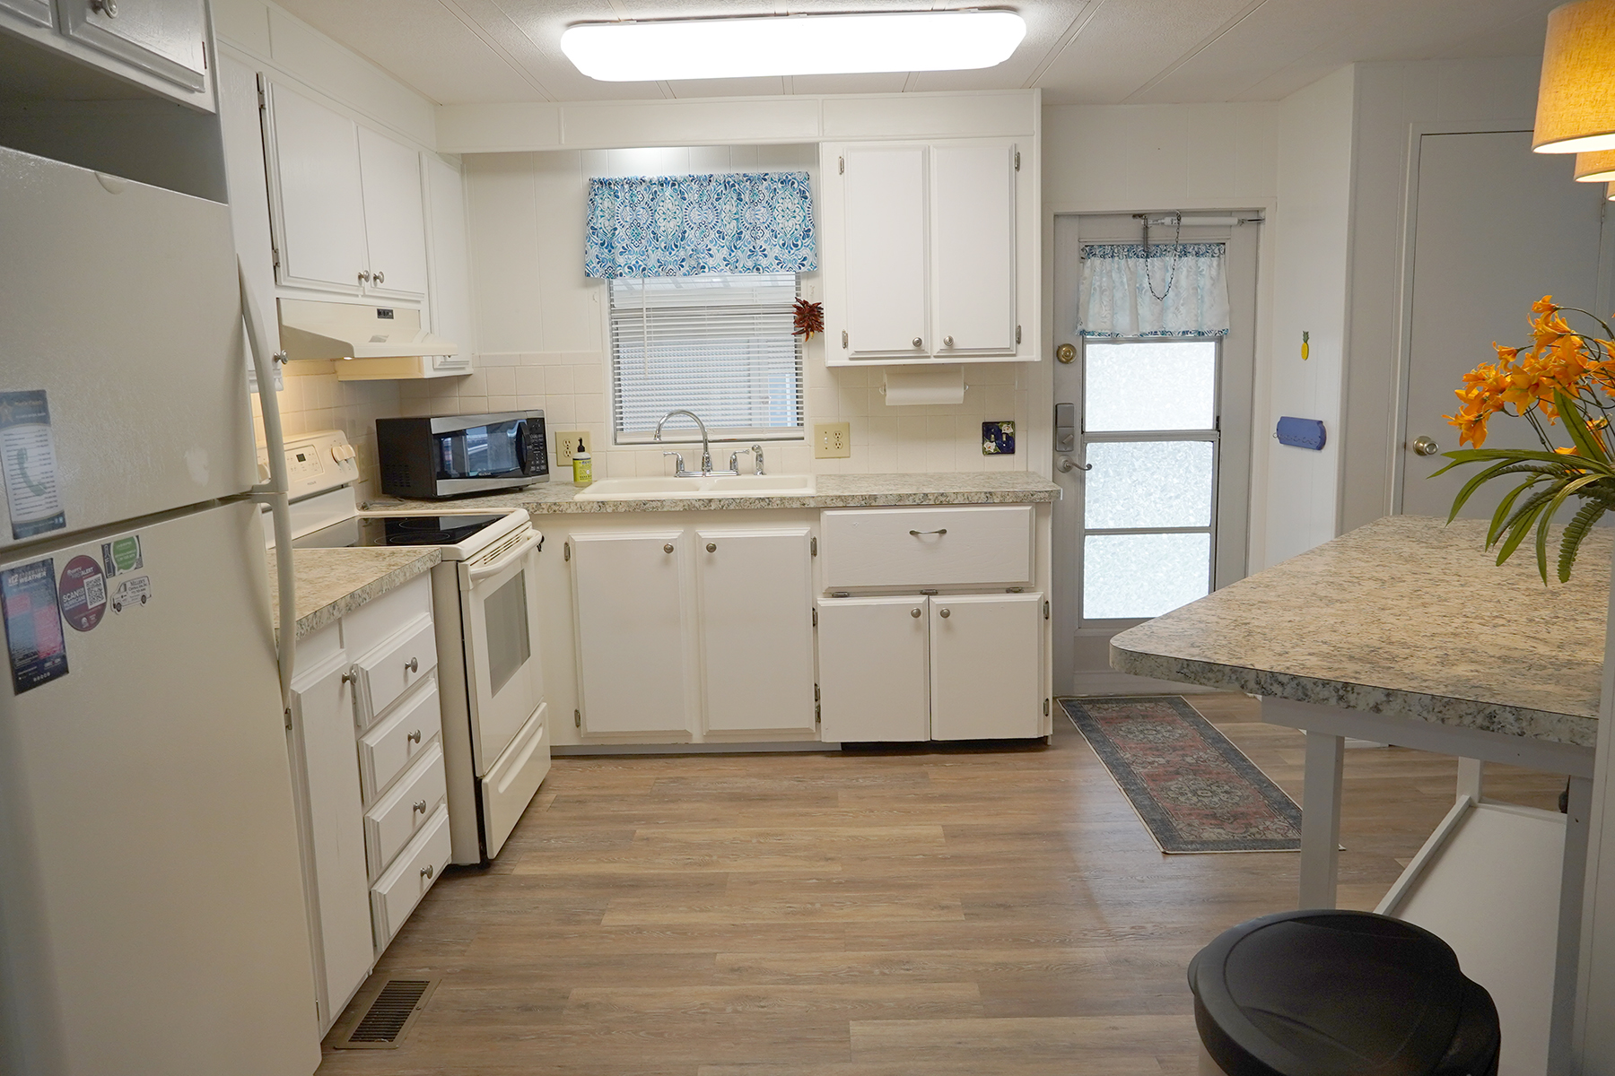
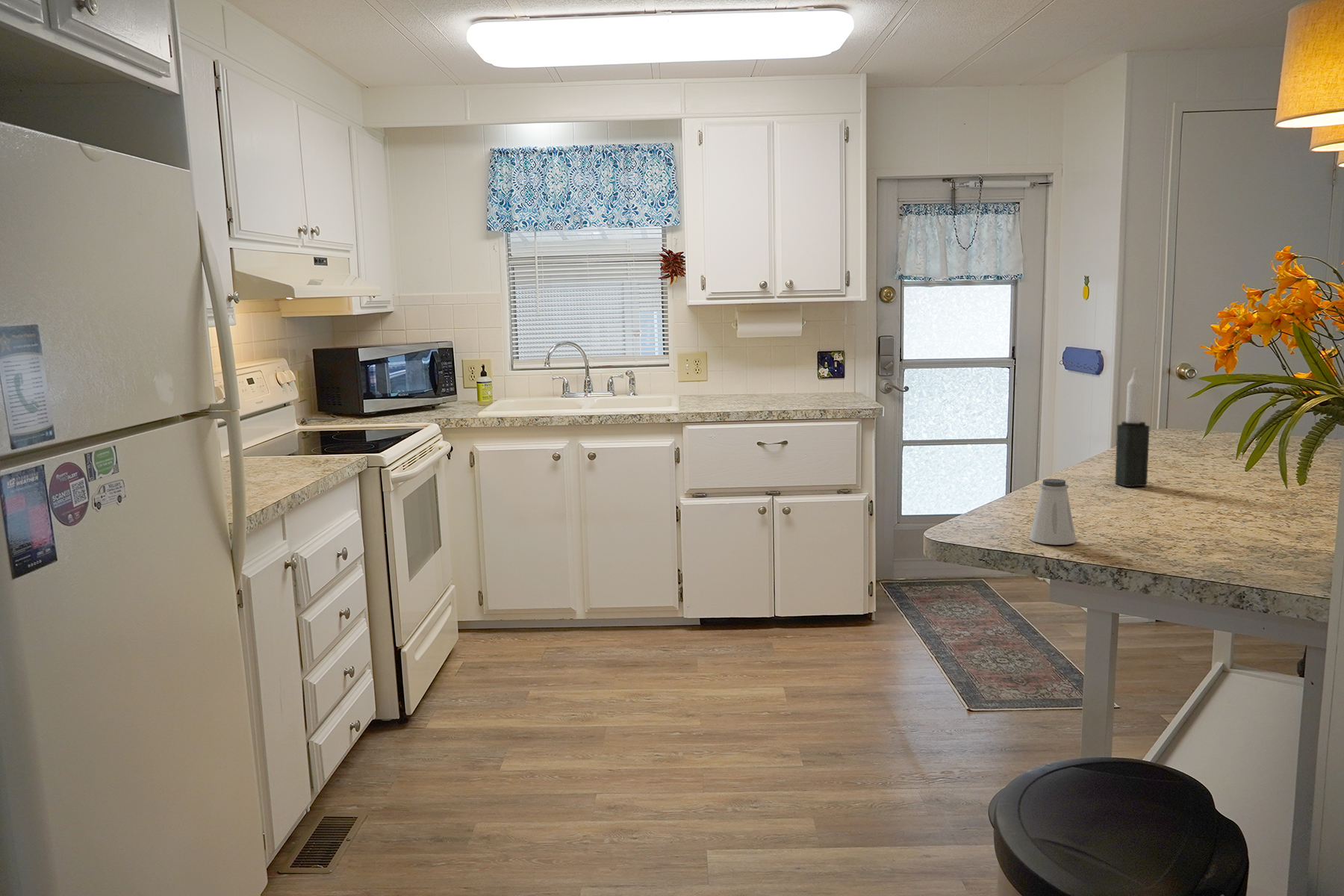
+ saltshaker [1028,478,1077,546]
+ candle [1114,367,1151,488]
